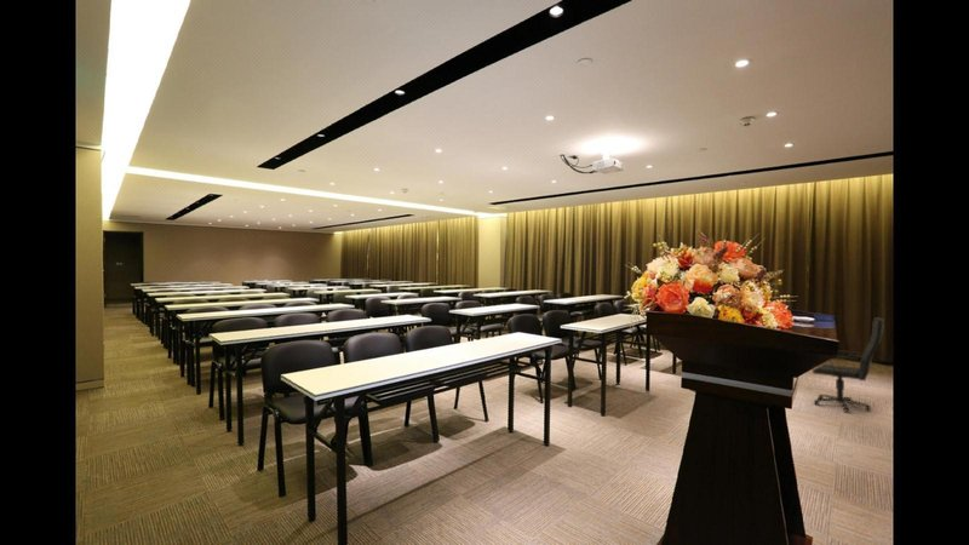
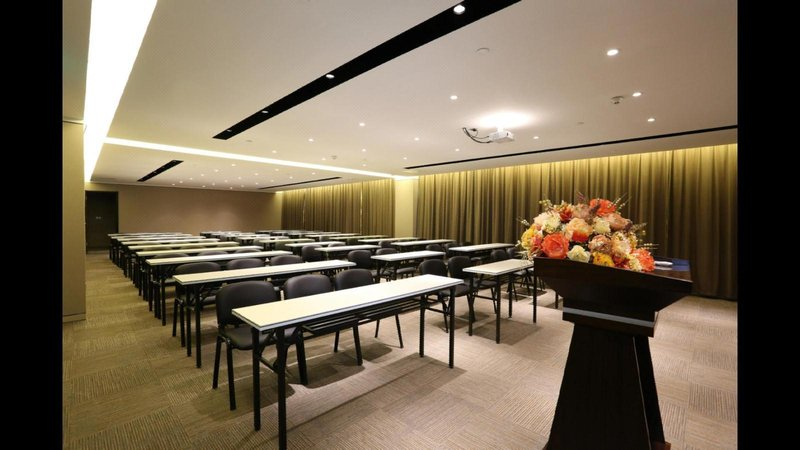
- office chair [812,316,885,414]
